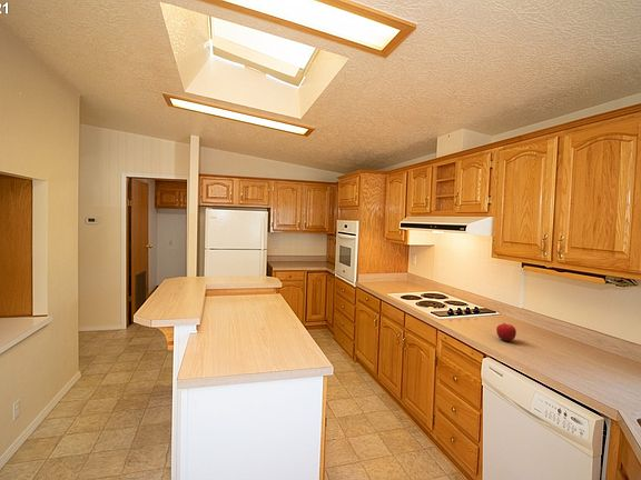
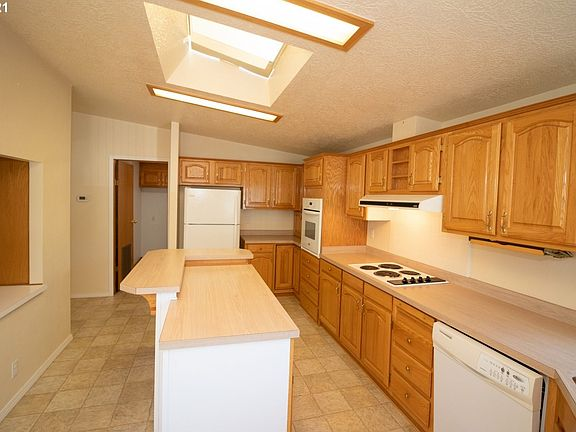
- fruit [495,321,517,342]
